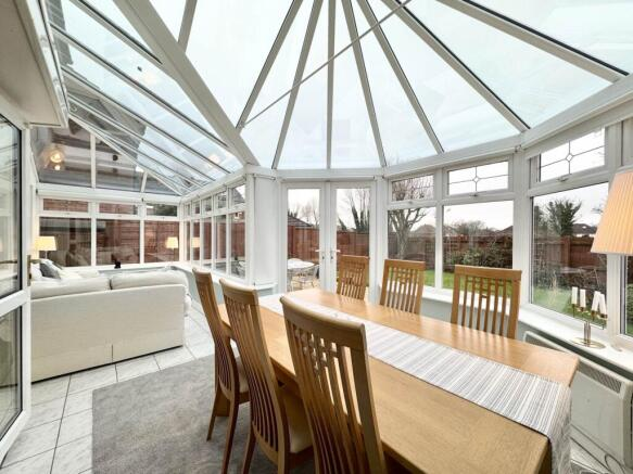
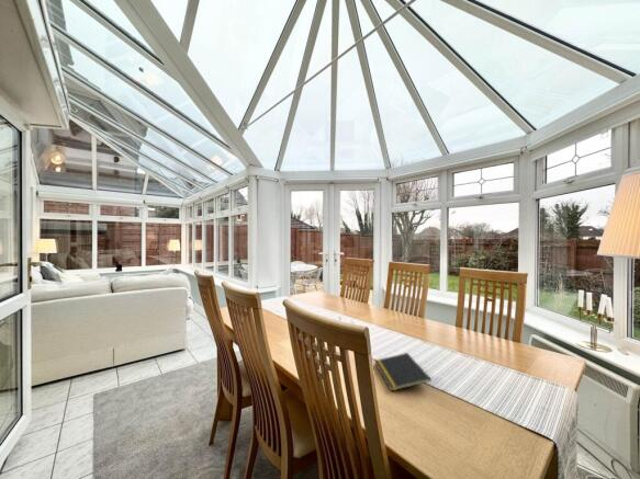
+ notepad [373,352,433,392]
